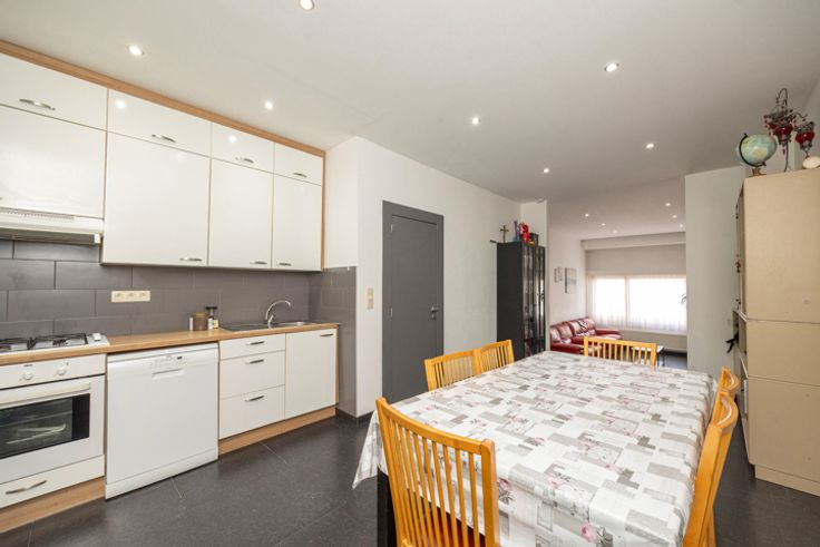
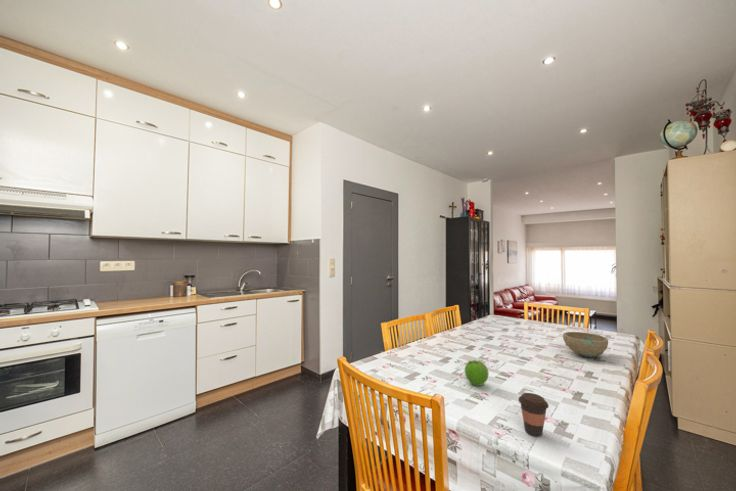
+ coffee cup [517,392,550,437]
+ bowl [562,331,609,358]
+ fruit [464,359,490,387]
